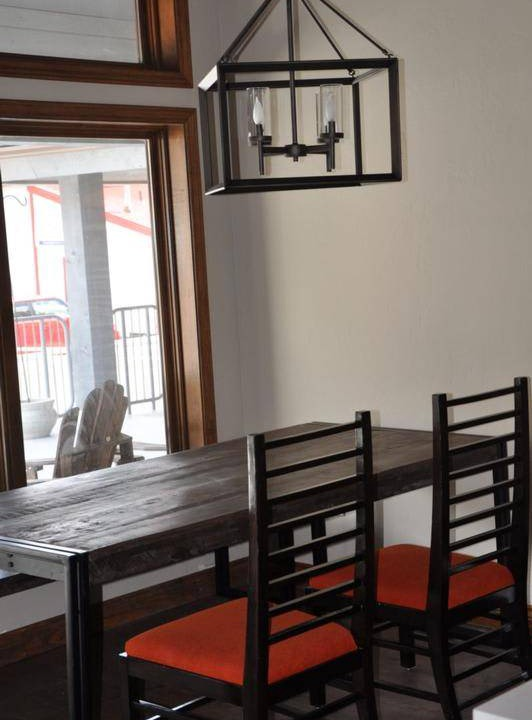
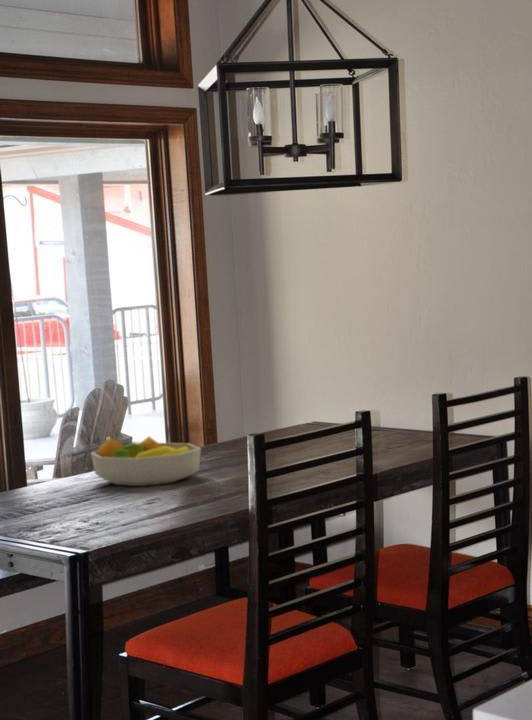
+ fruit bowl [90,435,202,487]
